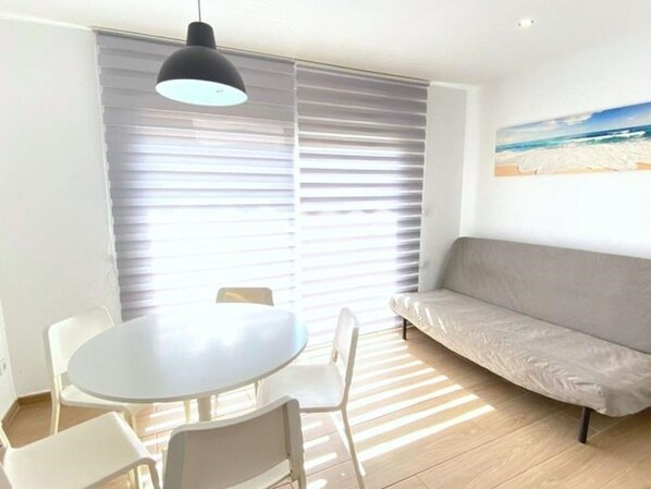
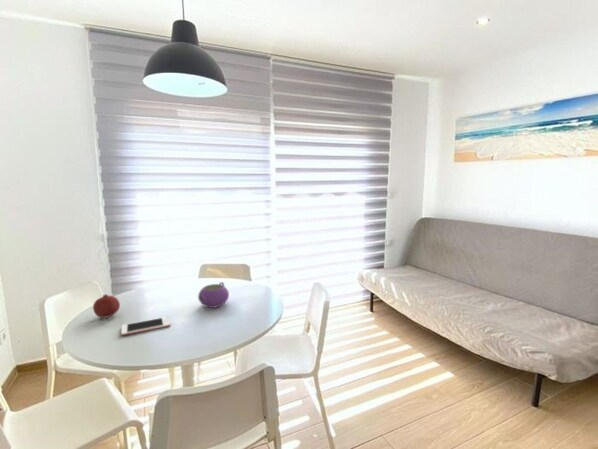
+ teapot [197,281,230,309]
+ fruit [92,293,121,319]
+ cell phone [120,316,171,336]
